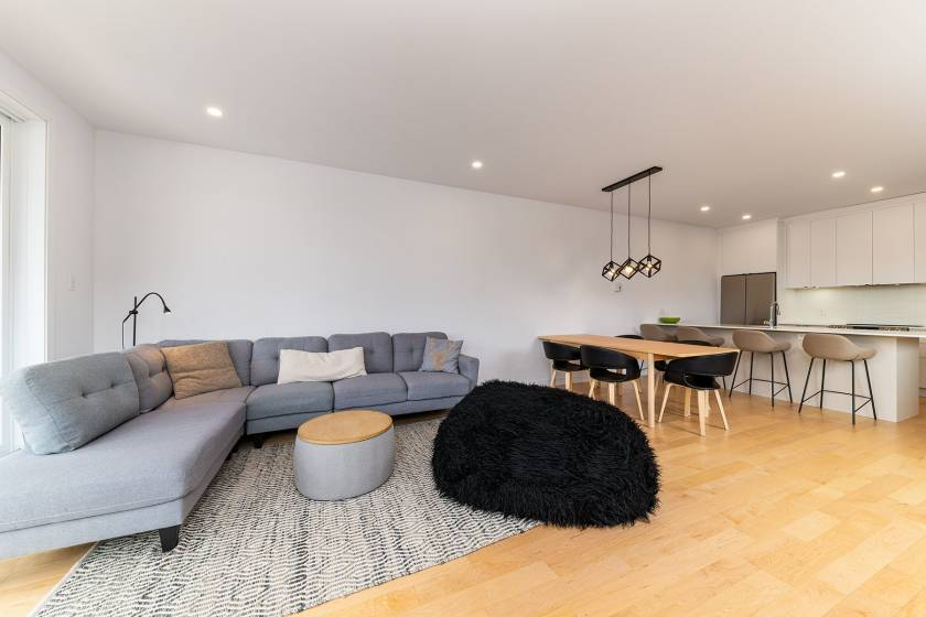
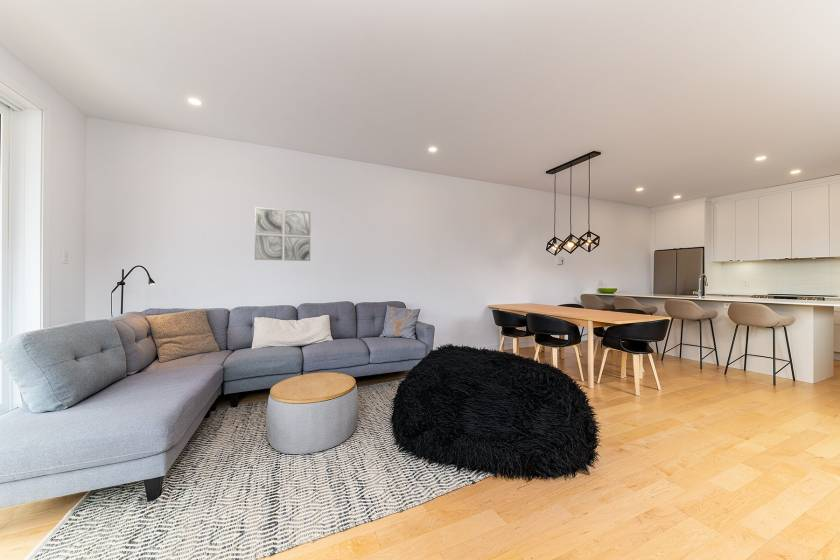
+ wall art [254,206,311,262]
